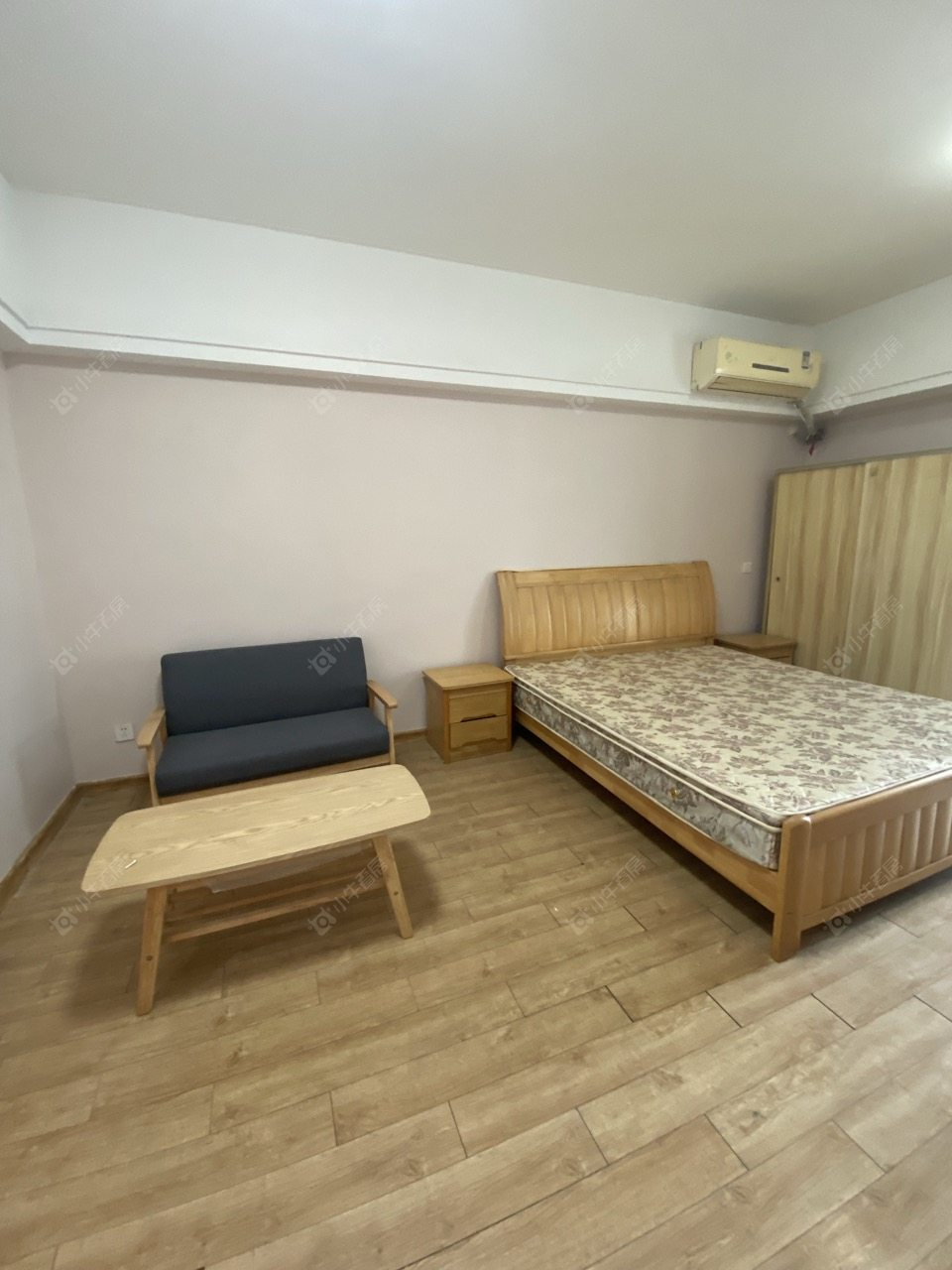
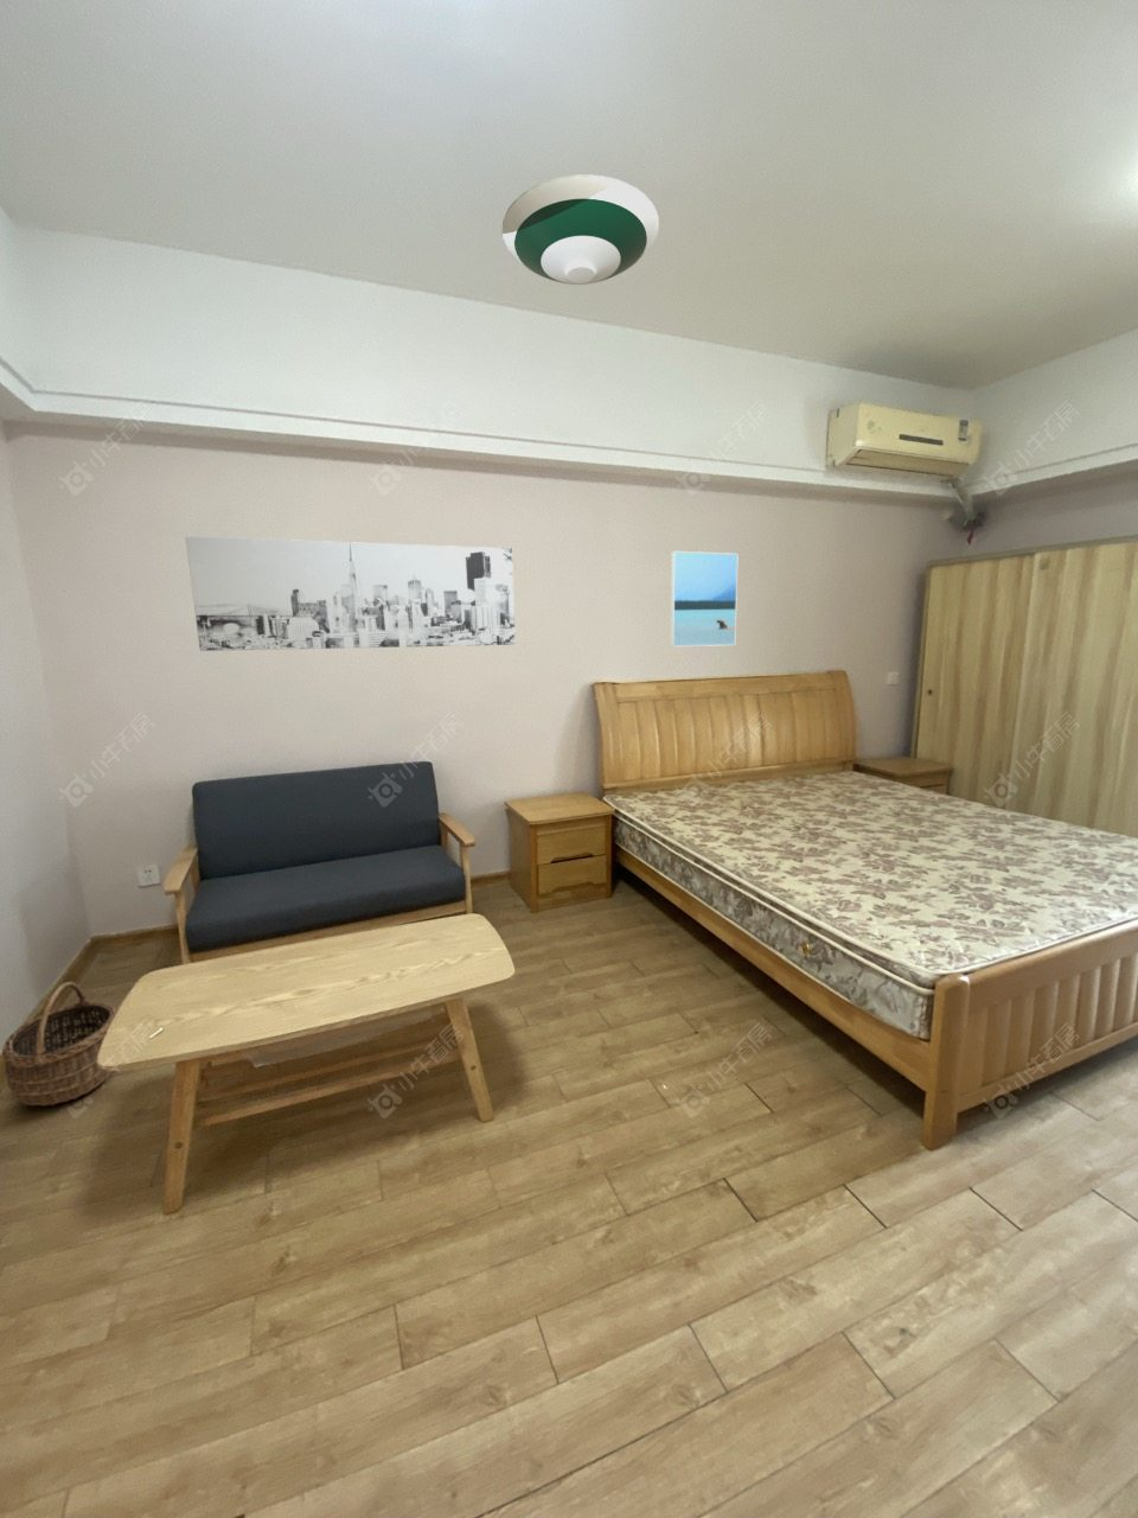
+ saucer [501,173,660,286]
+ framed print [669,550,740,648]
+ wicker basket [1,981,118,1108]
+ wall art [184,534,516,653]
